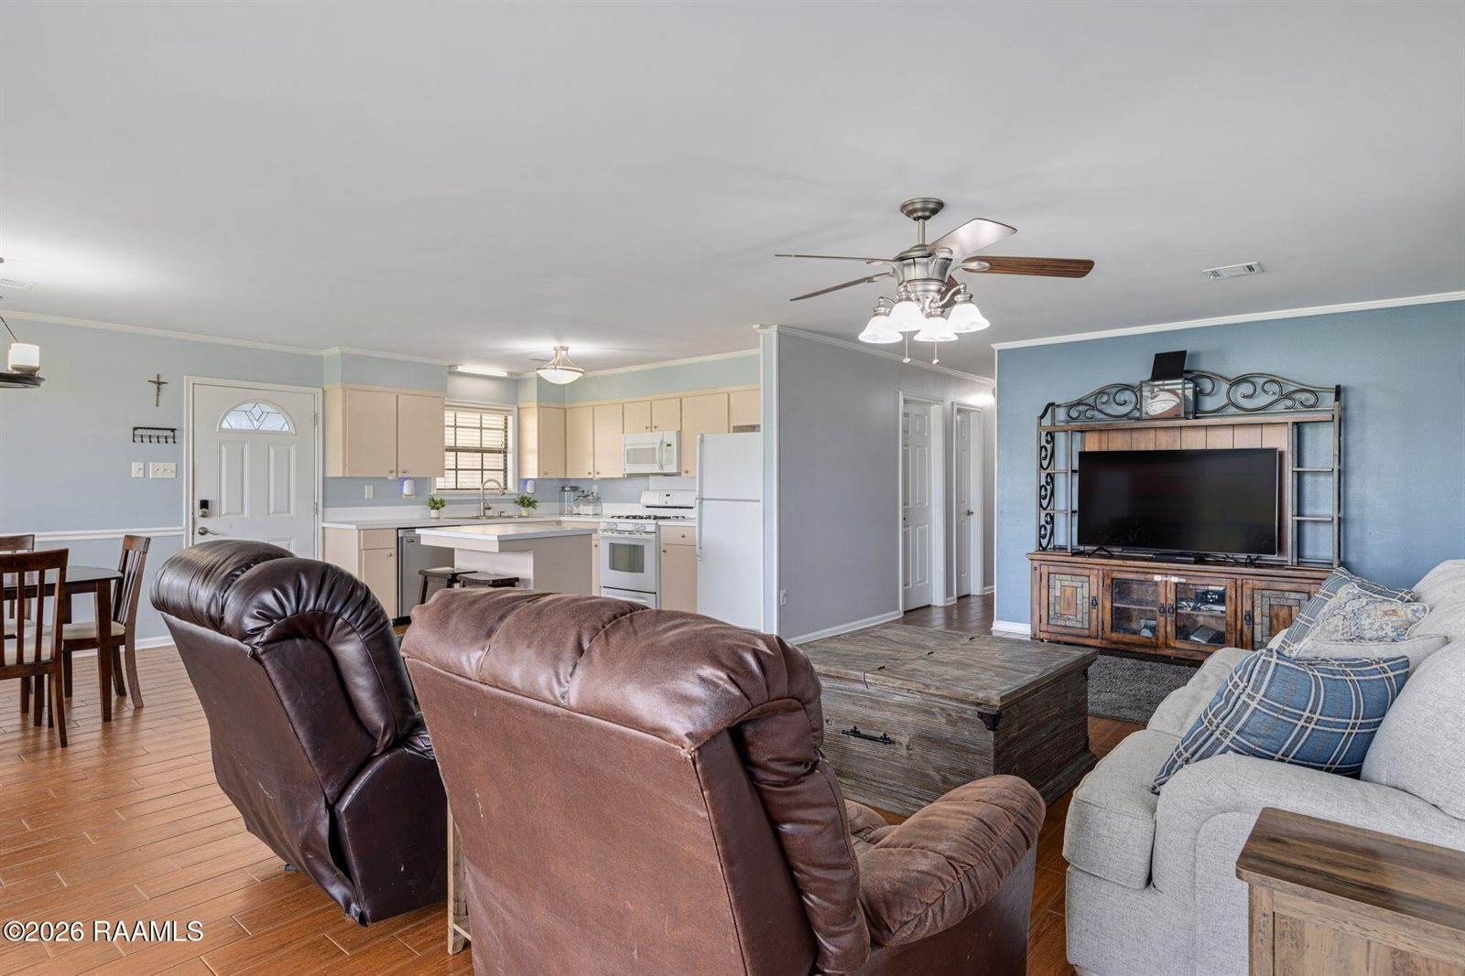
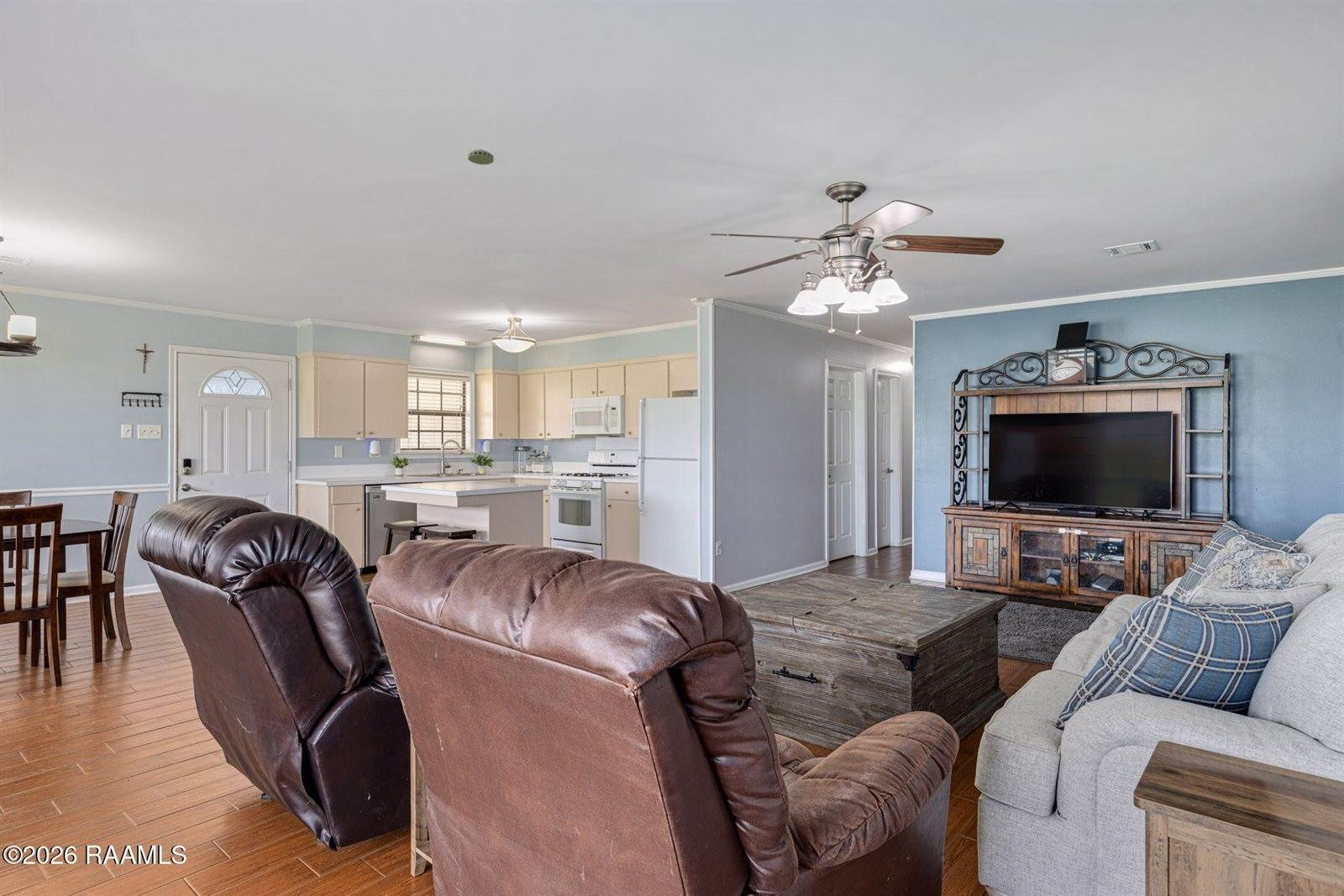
+ smoke detector [467,149,495,165]
